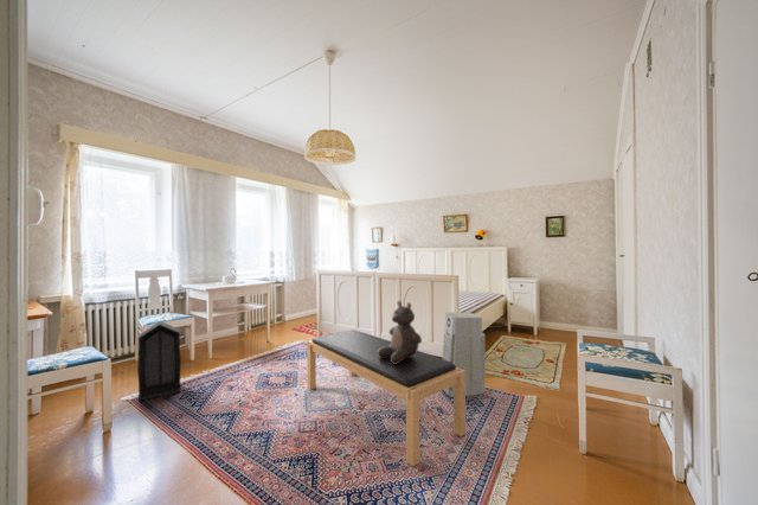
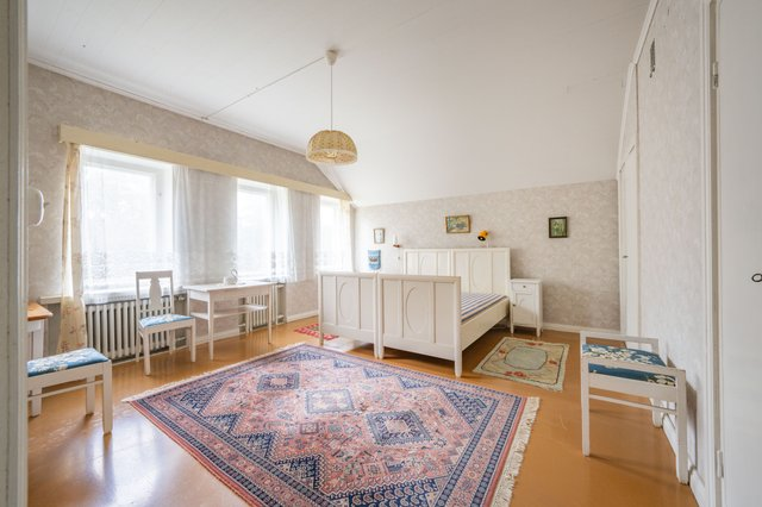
- air purifier [442,312,487,398]
- bench [306,328,467,467]
- teddy bear [378,300,423,364]
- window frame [136,320,182,402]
